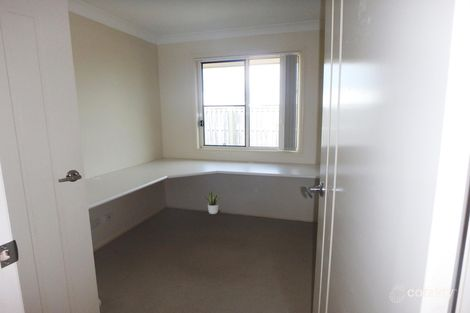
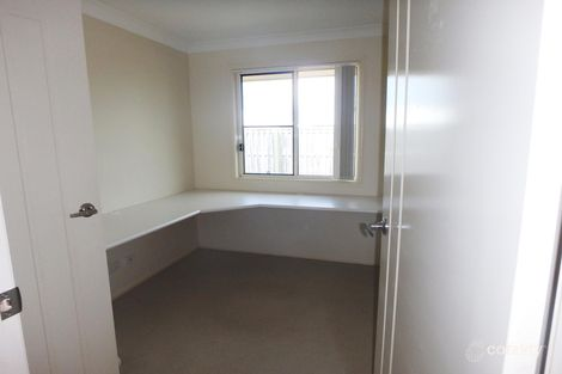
- potted plant [204,189,222,215]
